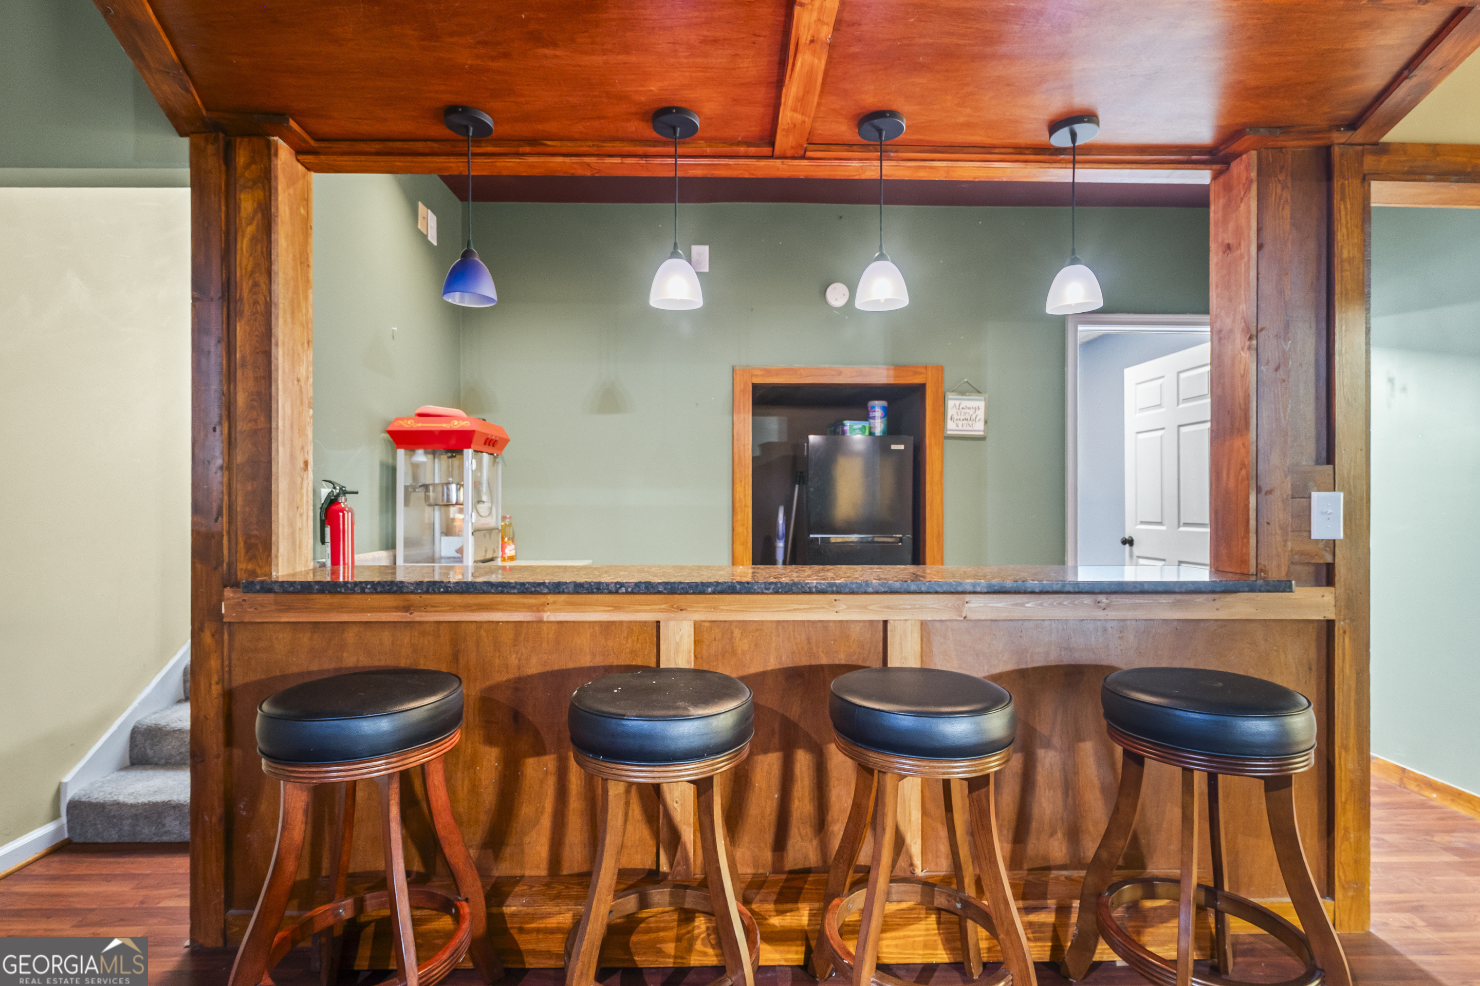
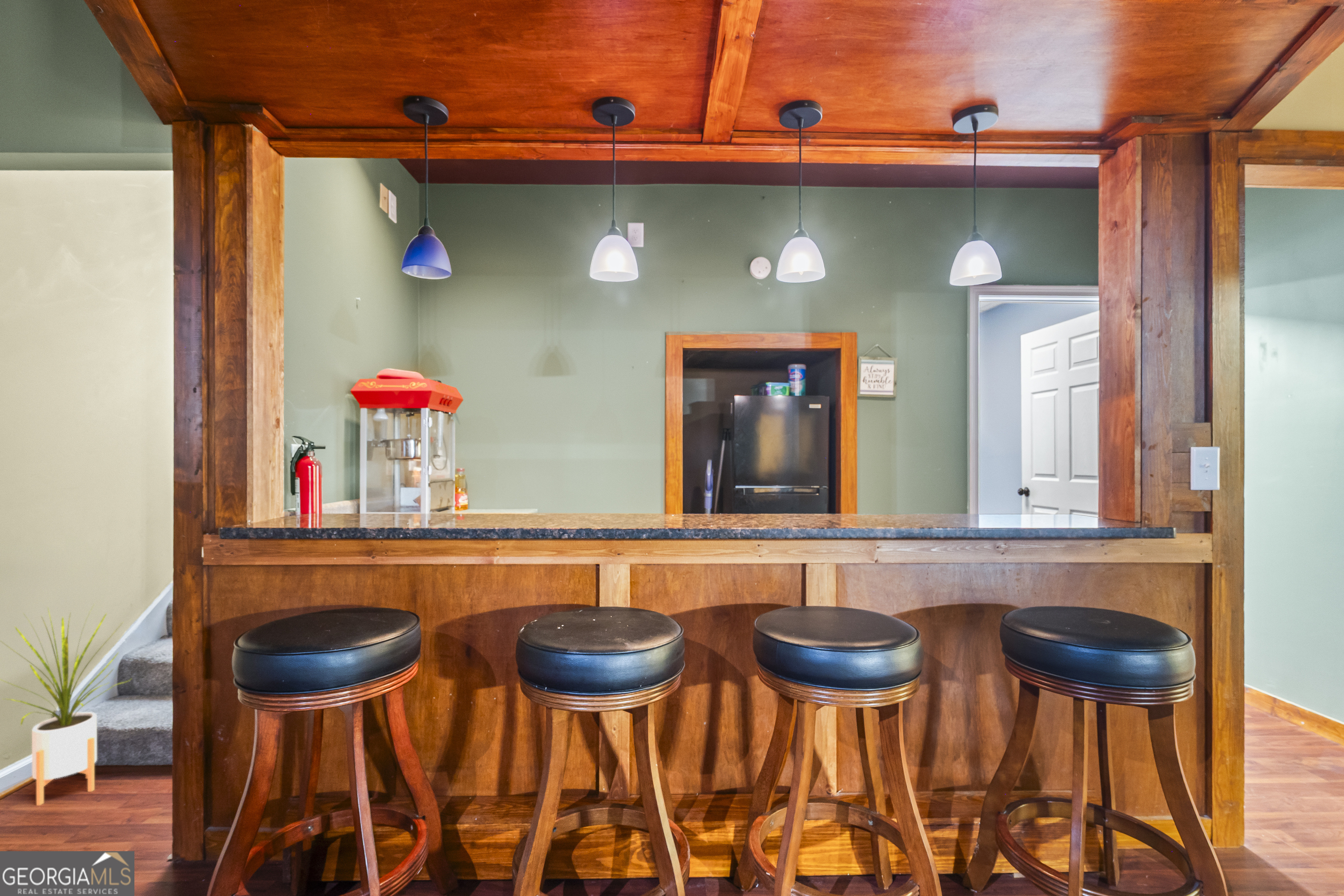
+ house plant [0,603,133,806]
